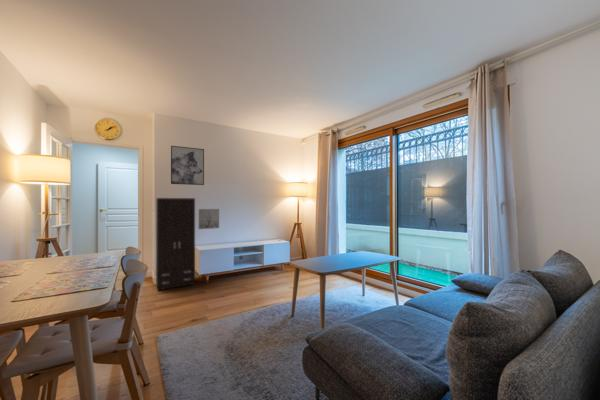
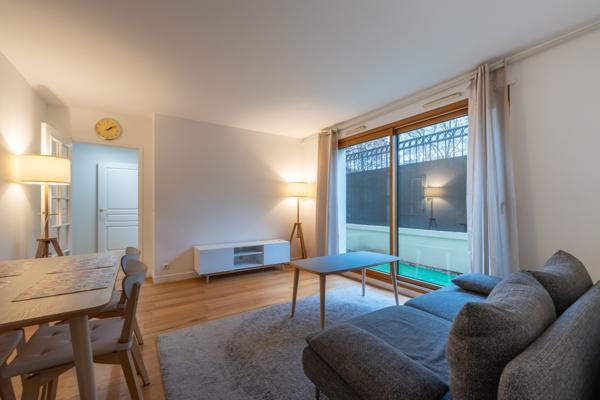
- wall art [197,208,220,230]
- wall art [170,145,205,186]
- cabinet [155,197,196,291]
